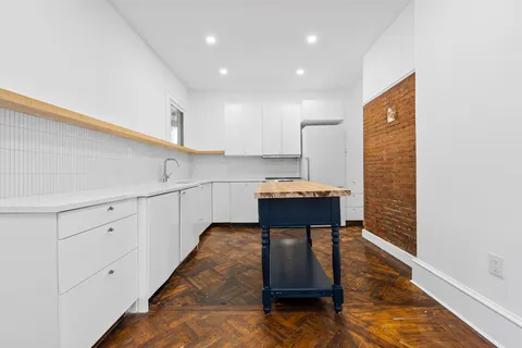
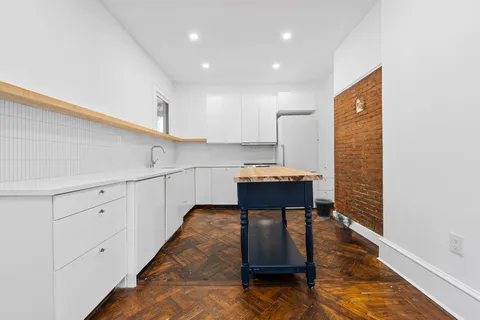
+ wastebasket [313,197,334,220]
+ potted plant [334,210,355,244]
